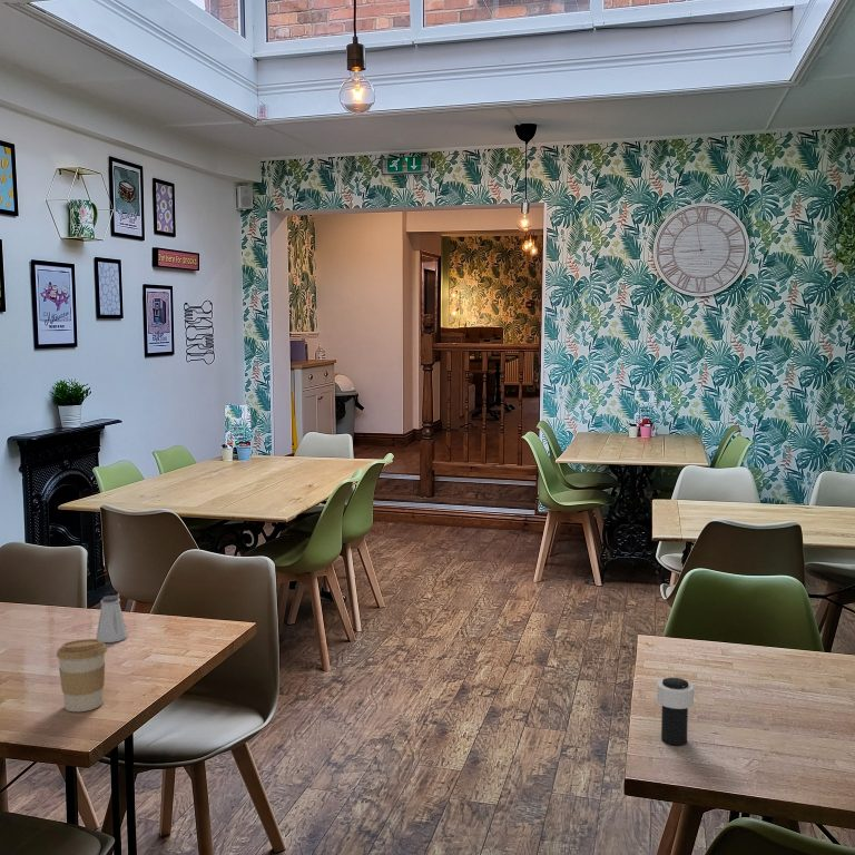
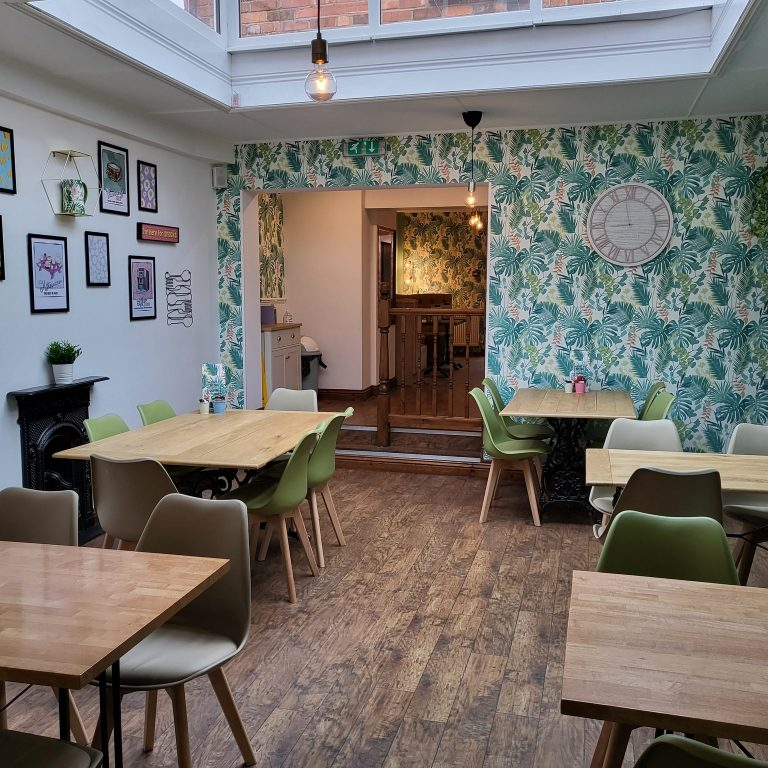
- coffee cup [56,638,108,712]
- saltshaker [95,594,129,643]
- cup [656,677,695,746]
